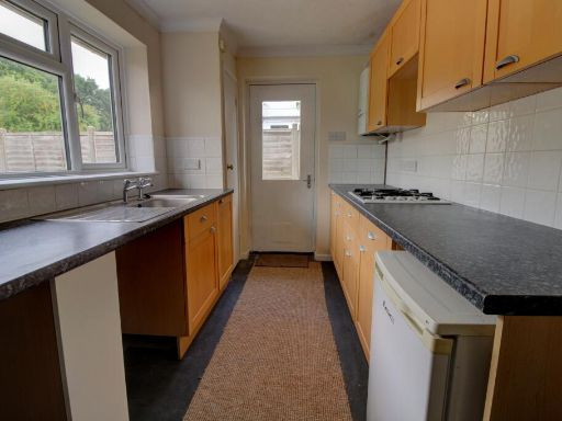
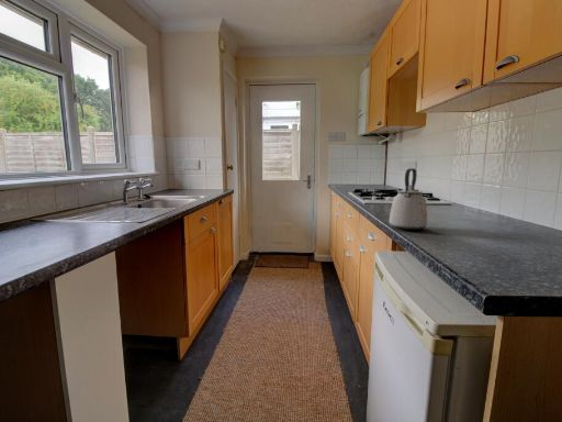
+ kettle [389,167,428,231]
